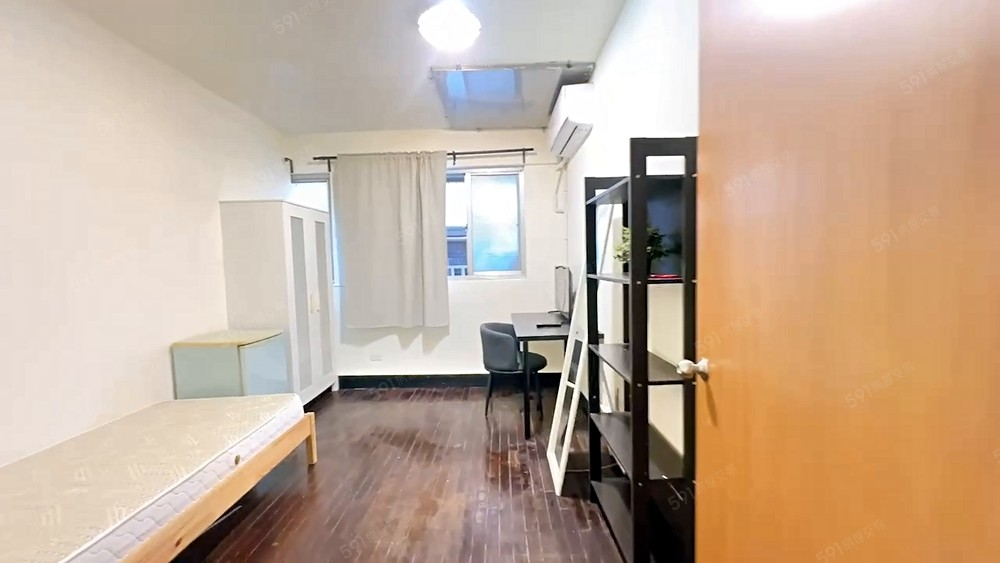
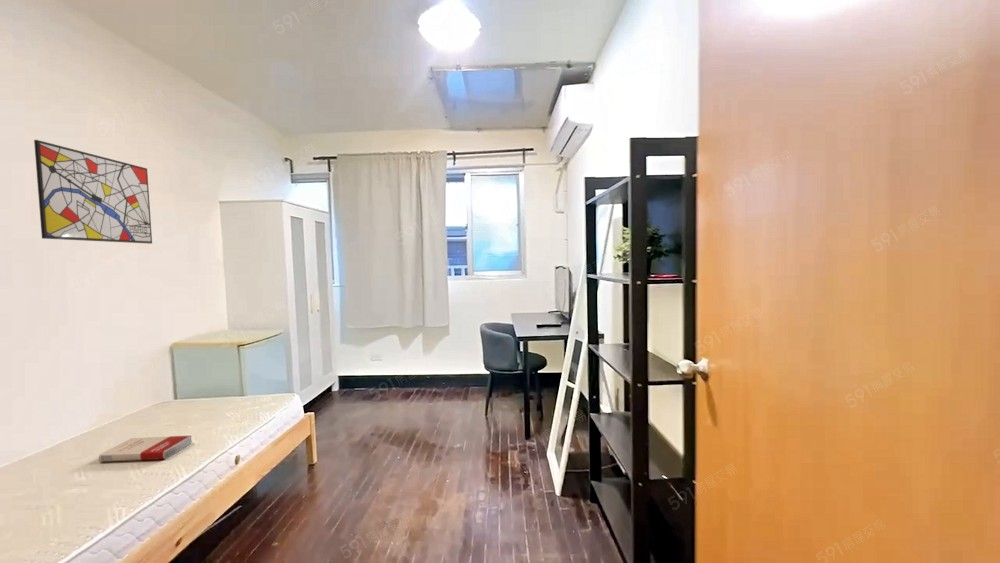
+ wall art [33,139,153,245]
+ book [98,435,193,463]
